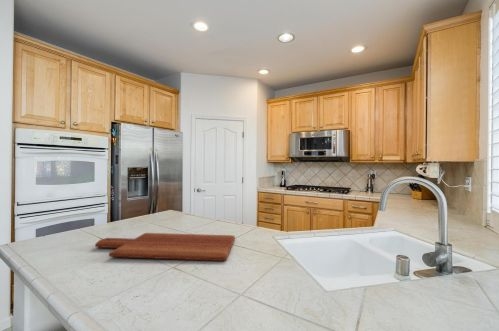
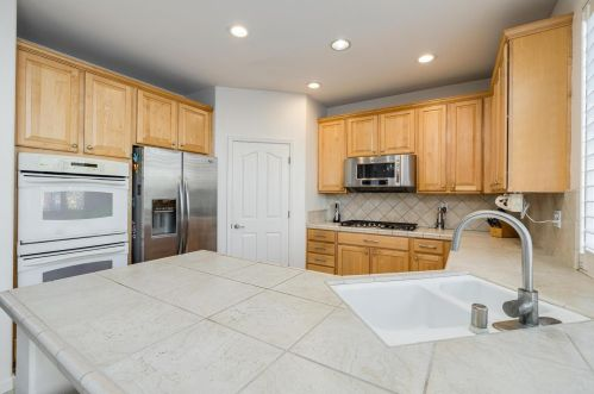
- cutting board [94,232,236,262]
